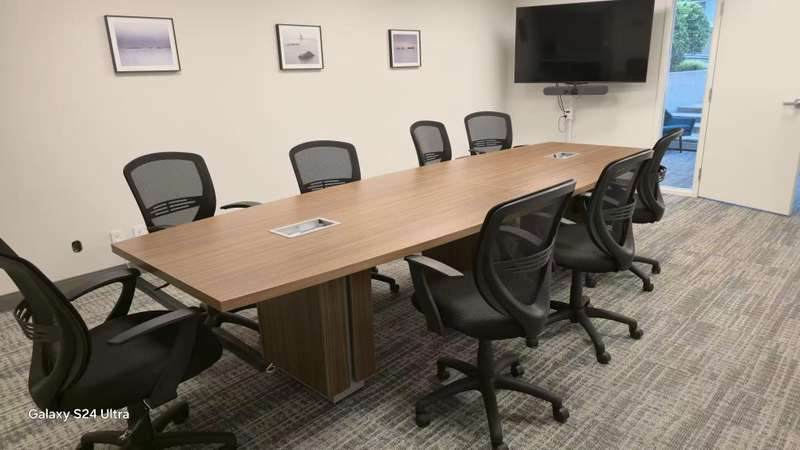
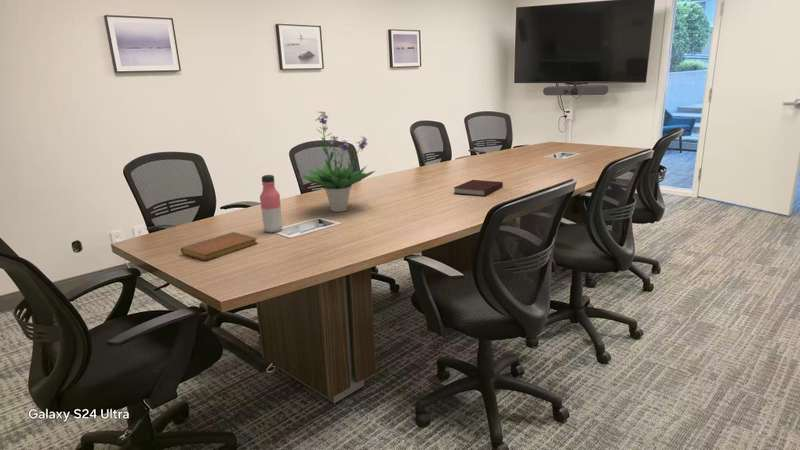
+ notebook [453,179,504,197]
+ potted plant [299,110,376,213]
+ notebook [180,231,258,262]
+ water bottle [259,174,284,234]
